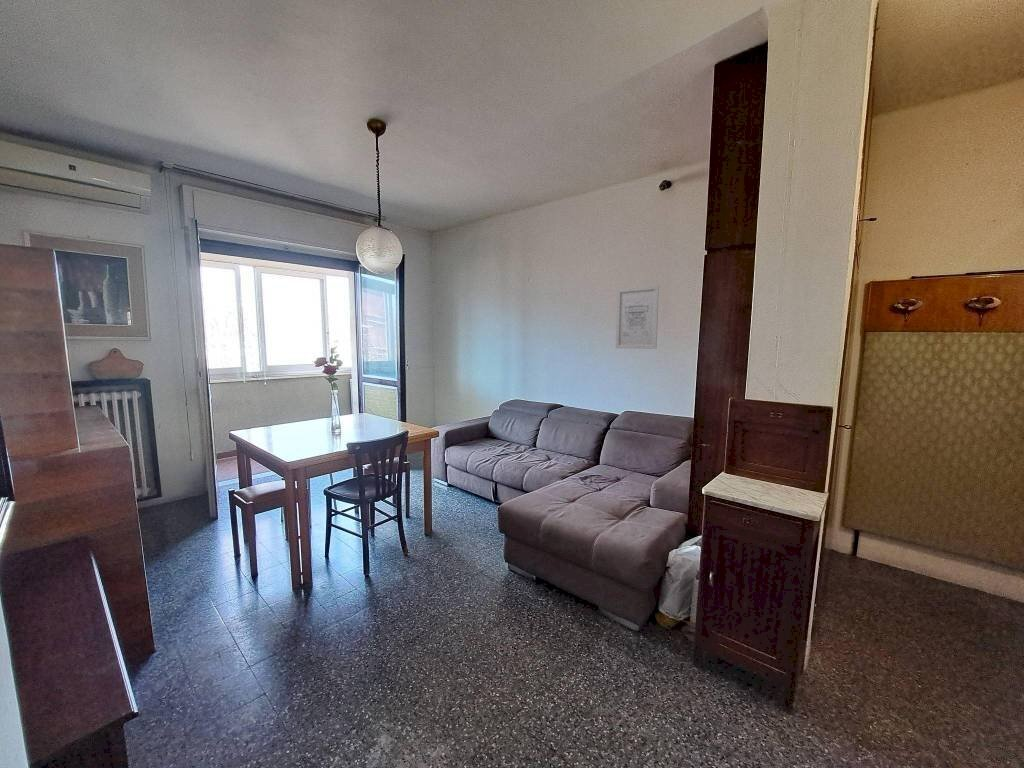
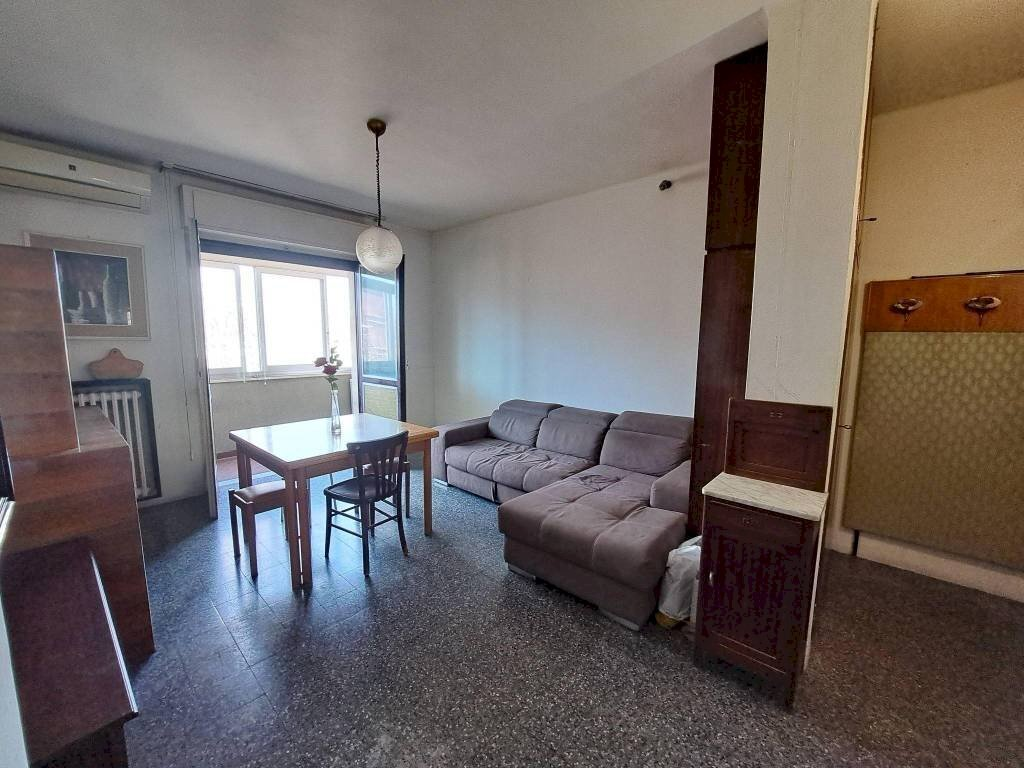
- wall art [615,284,660,350]
